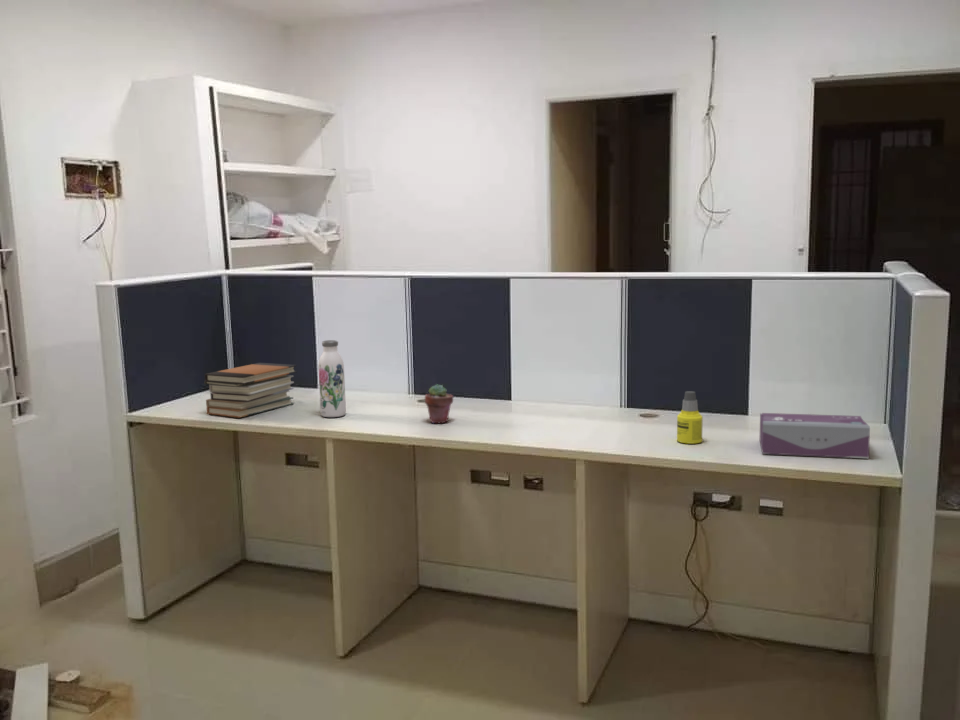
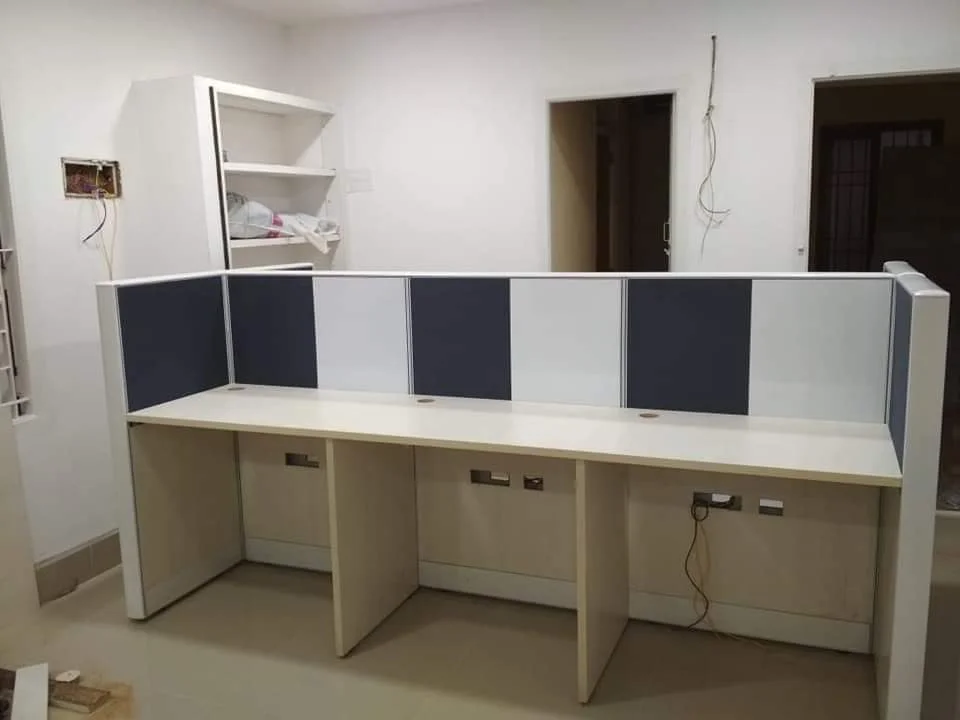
- potted succulent [424,383,455,424]
- book stack [203,362,298,419]
- tissue box [759,412,871,459]
- bottle [676,390,704,445]
- water bottle [318,339,347,418]
